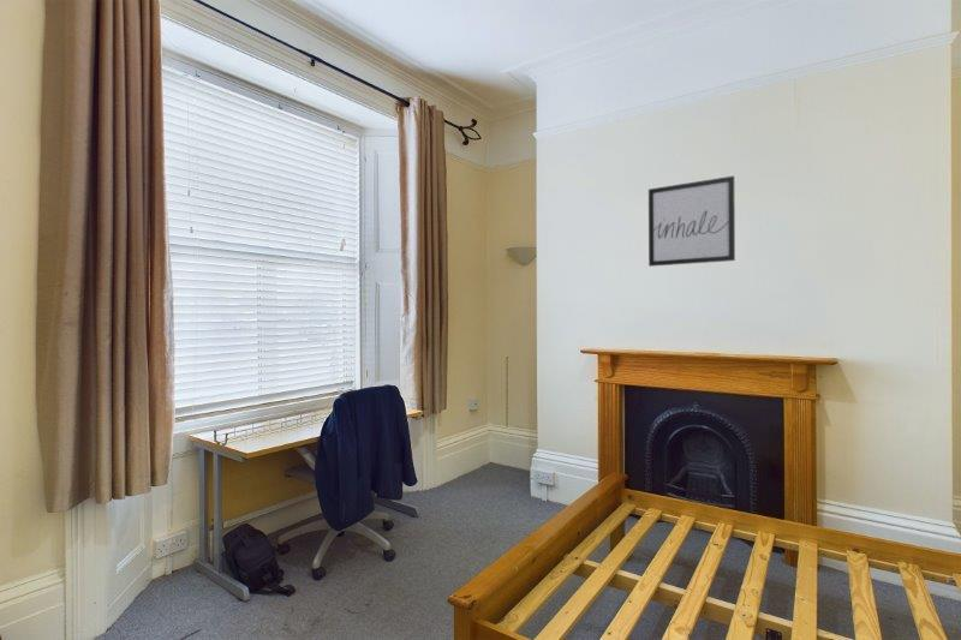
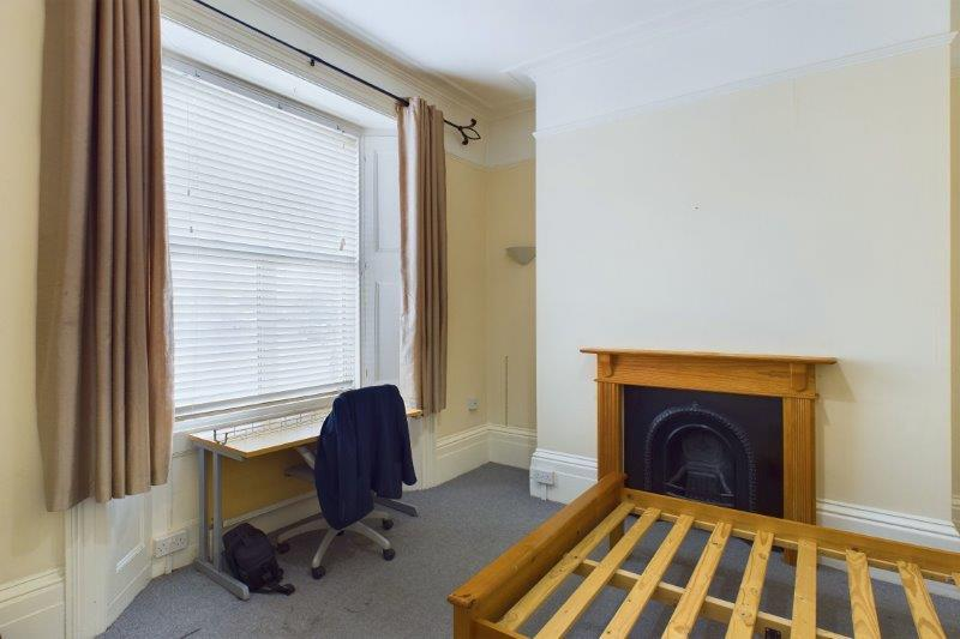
- wall art [647,175,736,268]
